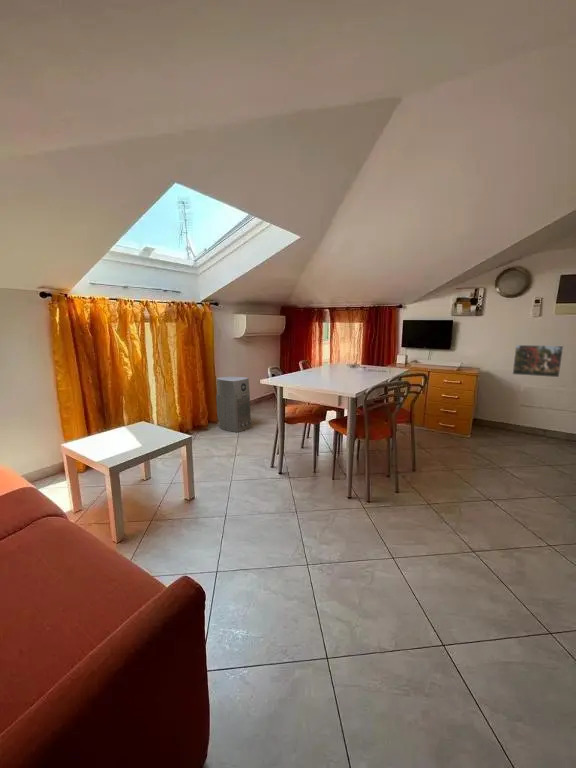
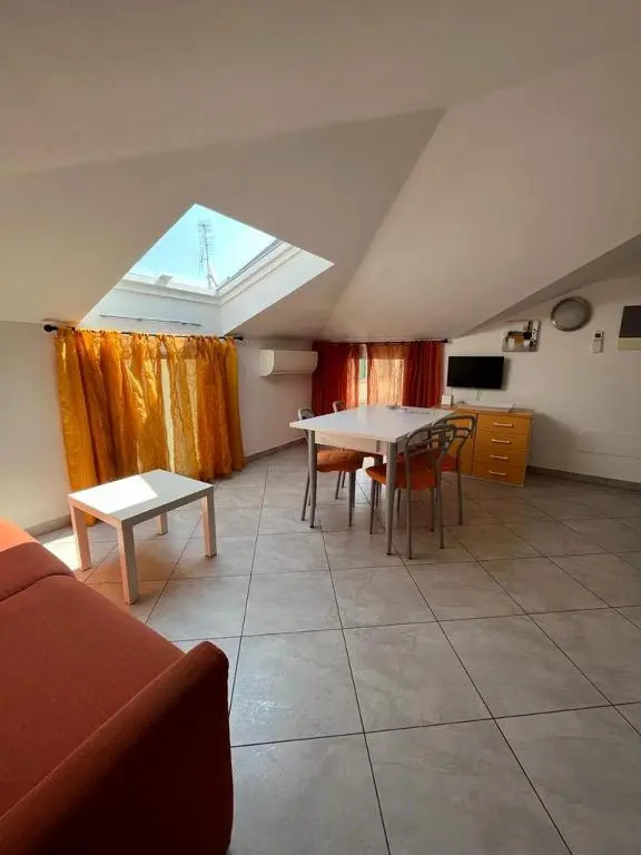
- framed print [511,344,565,378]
- air purifier [215,376,253,433]
